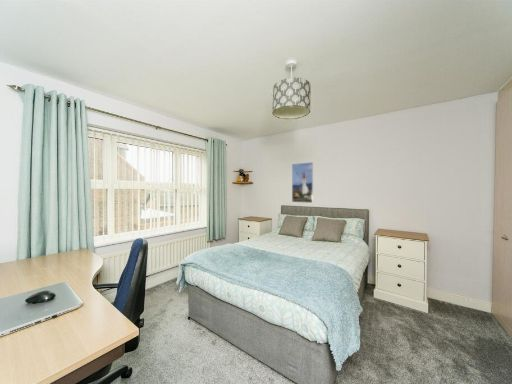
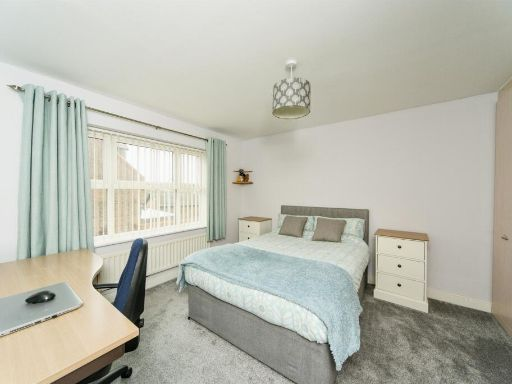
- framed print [291,161,314,204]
